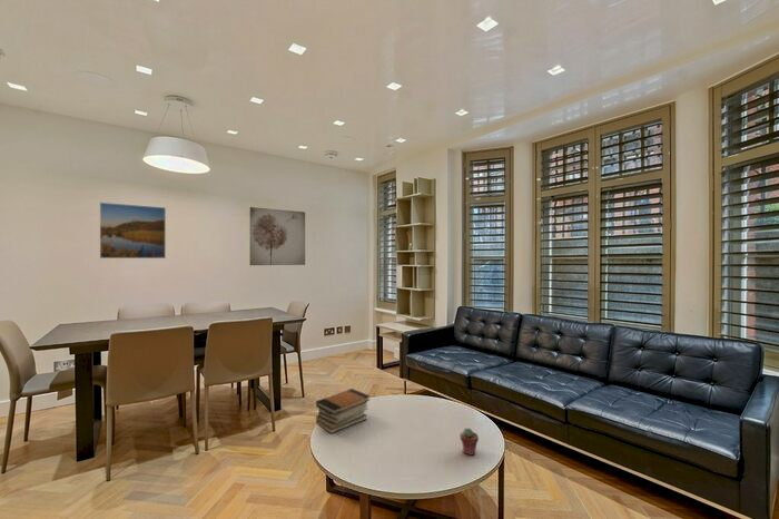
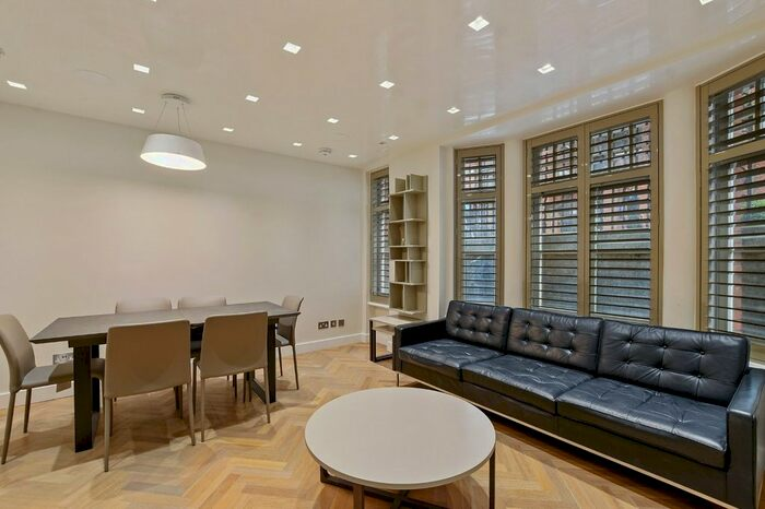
- book stack [315,388,372,434]
- wall art [249,206,306,266]
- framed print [99,202,167,260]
- potted succulent [458,427,480,457]
